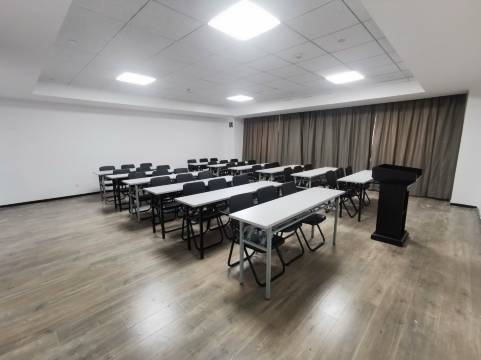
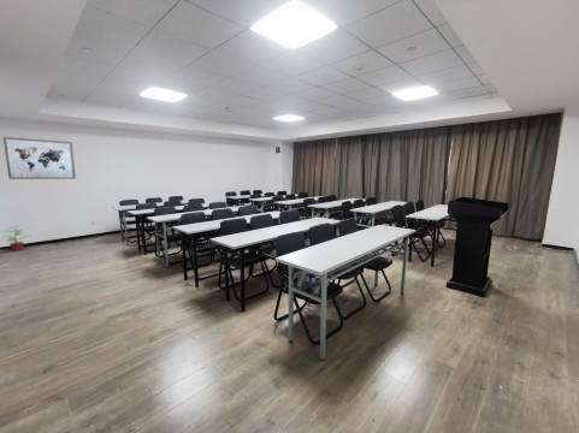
+ potted plant [1,224,31,253]
+ wall art [2,136,77,180]
